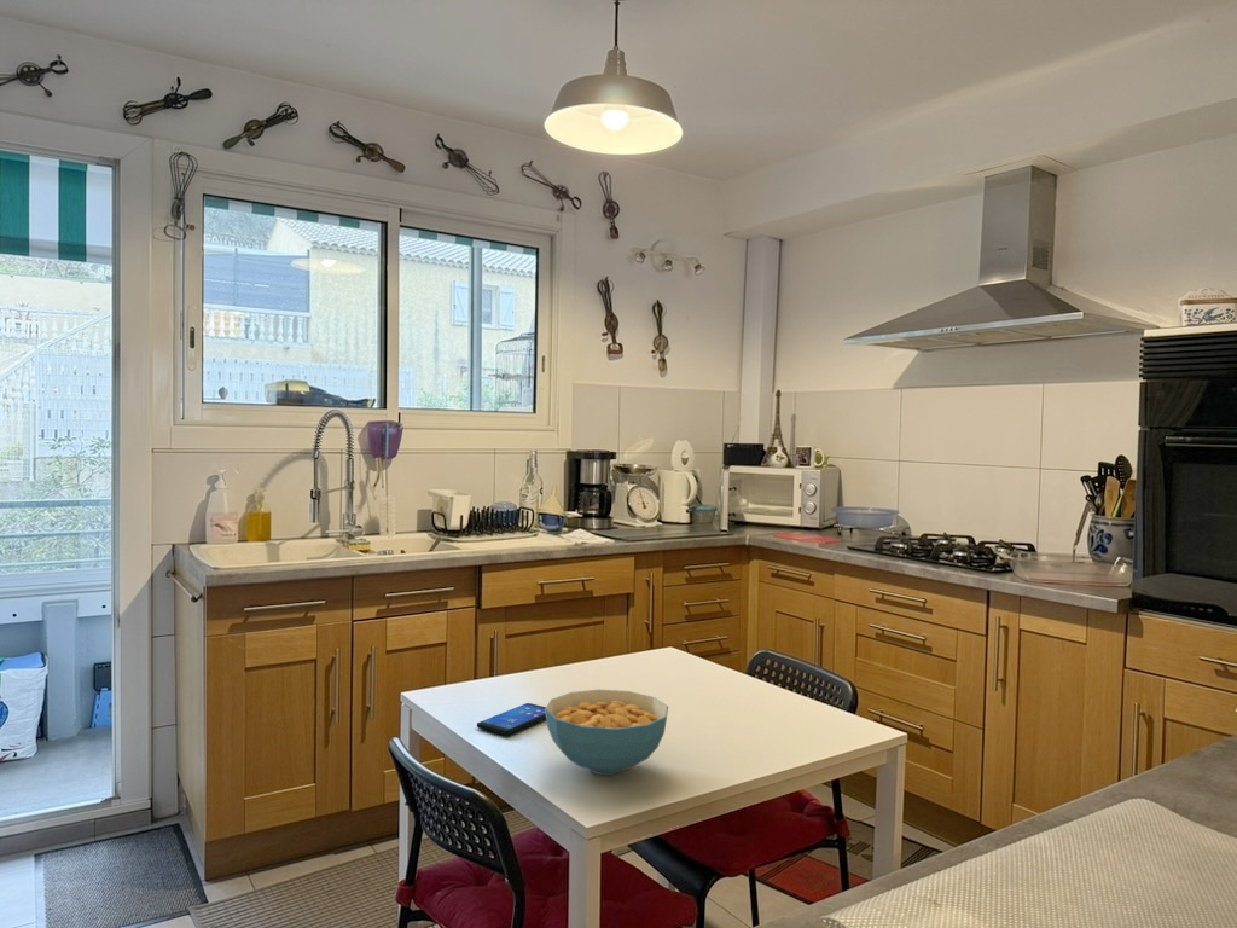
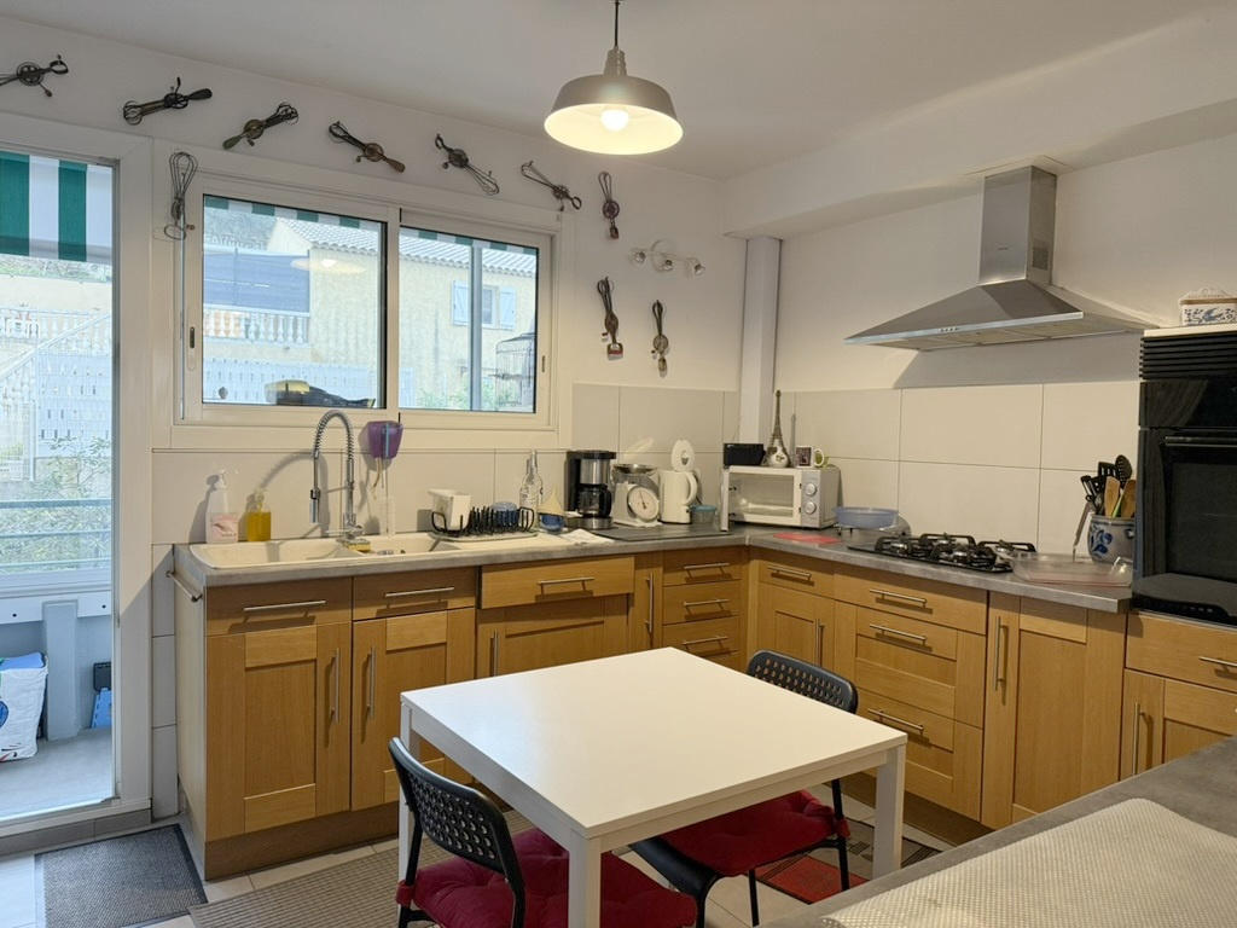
- cereal bowl [545,689,669,776]
- smartphone [476,702,546,736]
